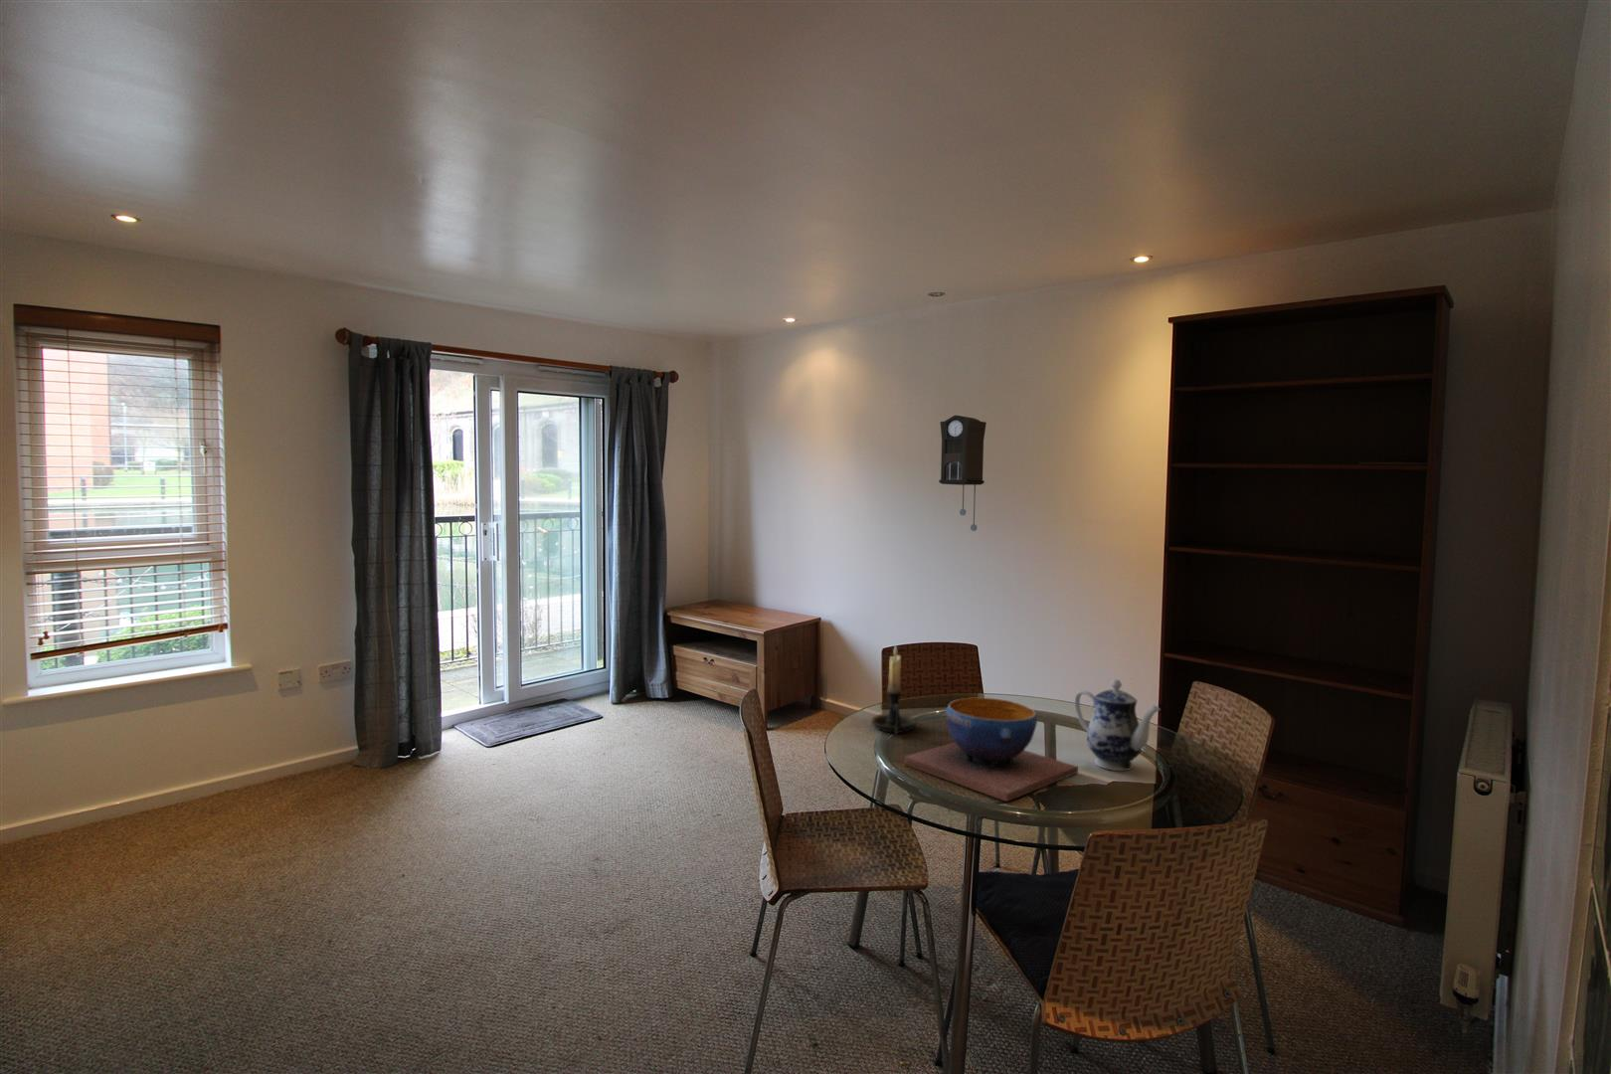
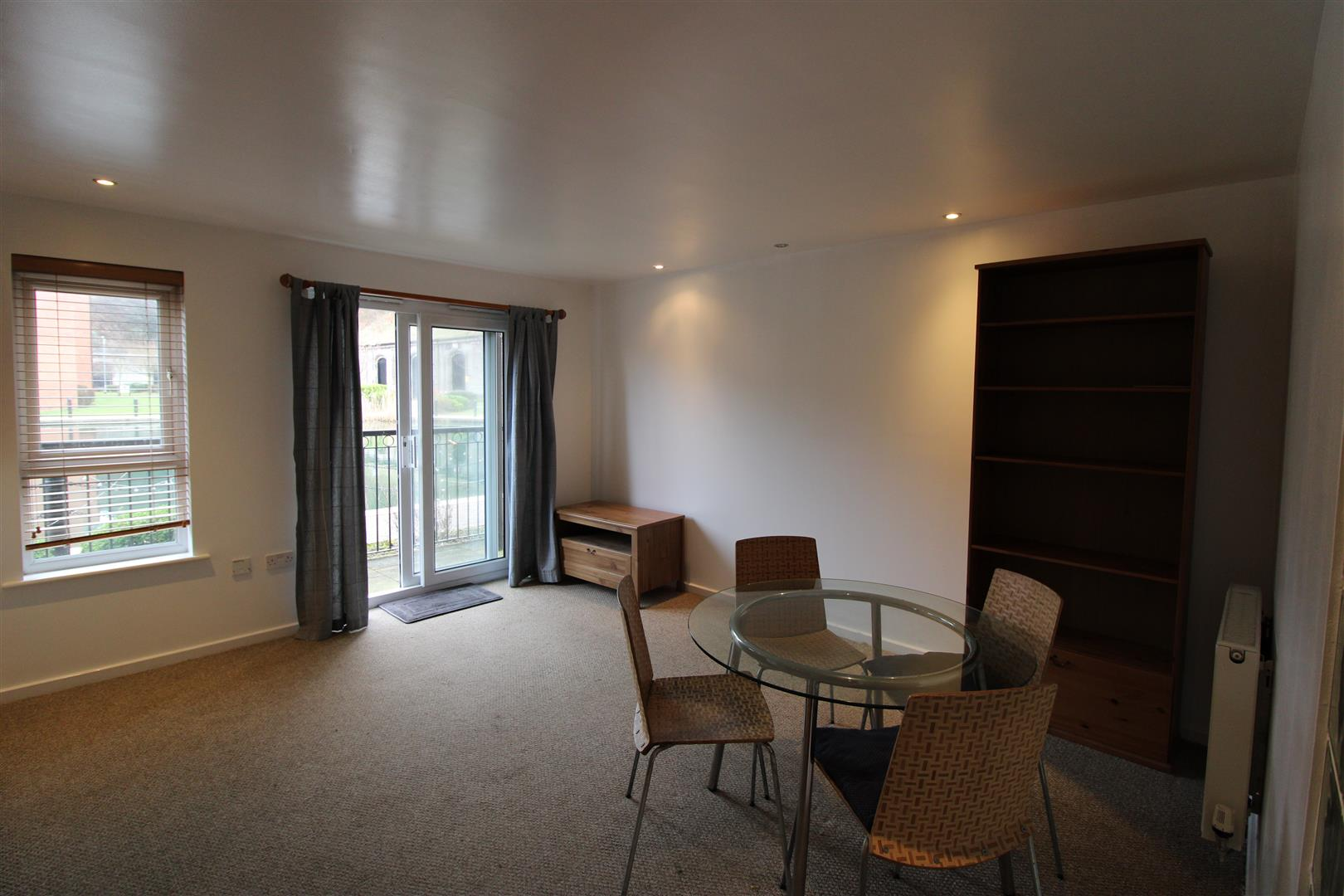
- decorative bowl [903,698,1079,803]
- teapot [1073,678,1162,772]
- candle holder [870,644,918,736]
- pendulum clock [937,415,988,532]
